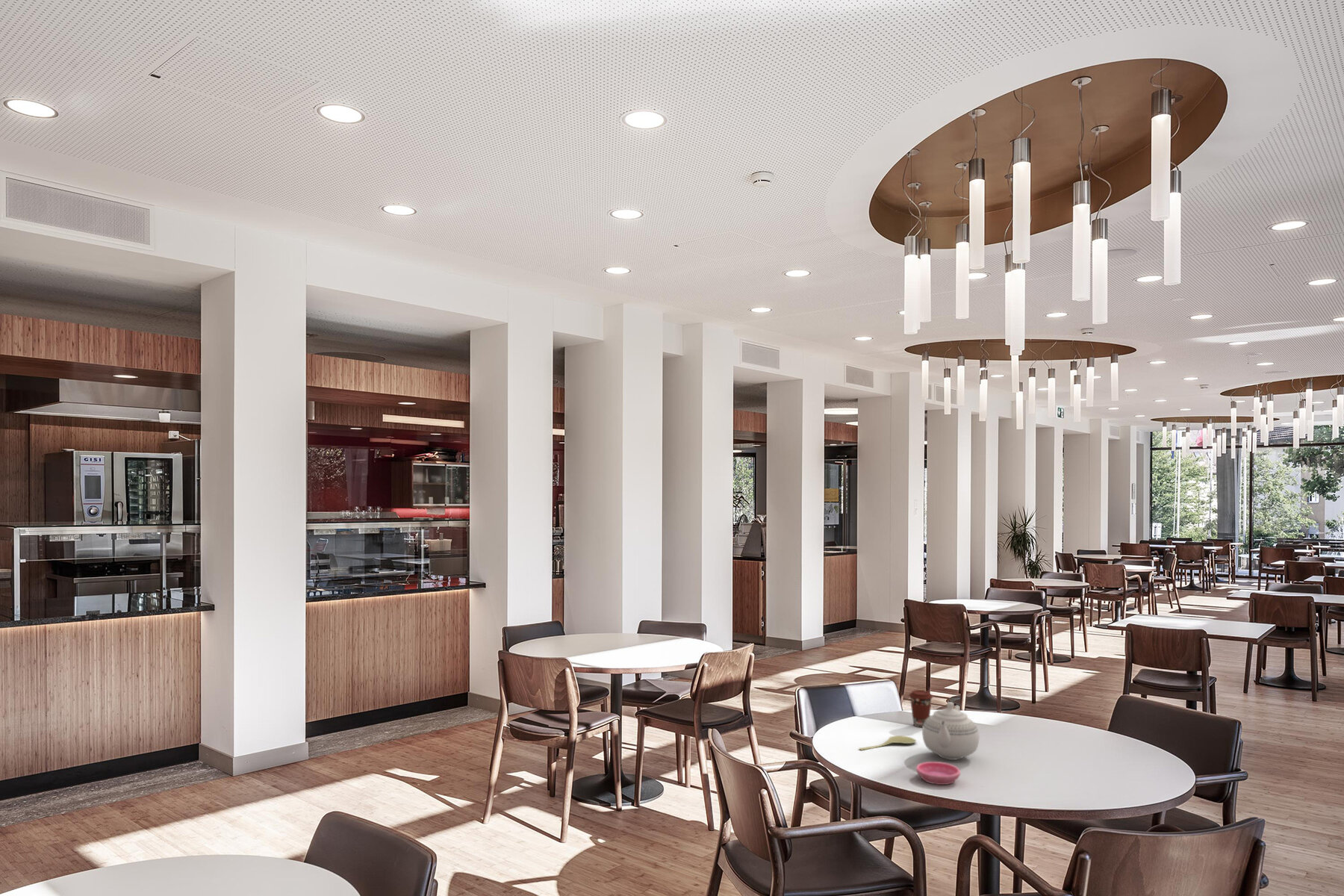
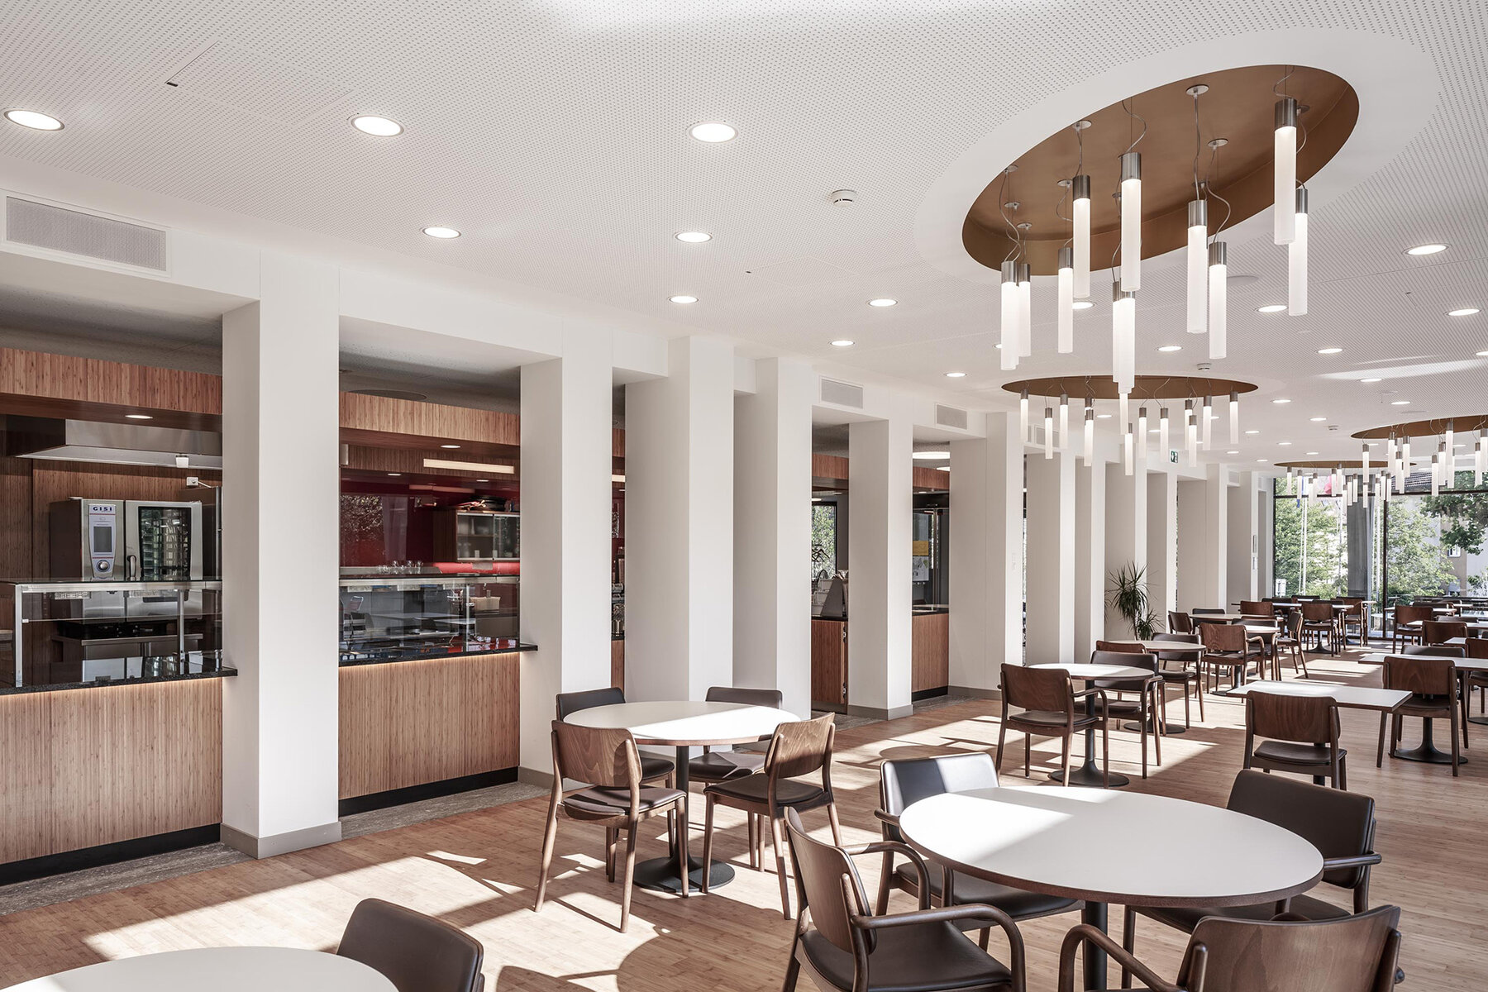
- coffee cup [908,689,933,728]
- spoon [858,735,917,751]
- saucer [915,761,961,785]
- teapot [921,701,980,761]
